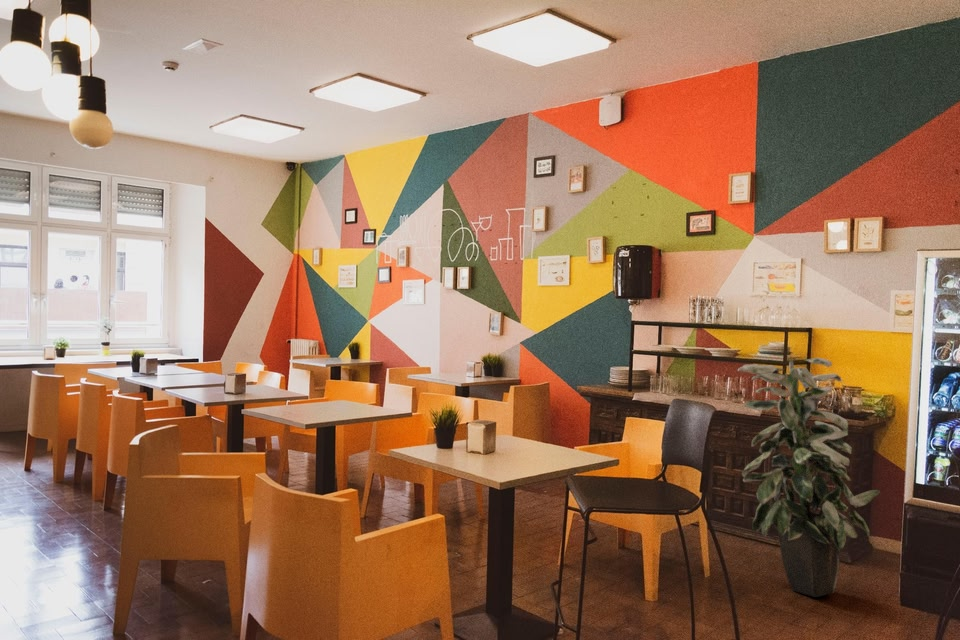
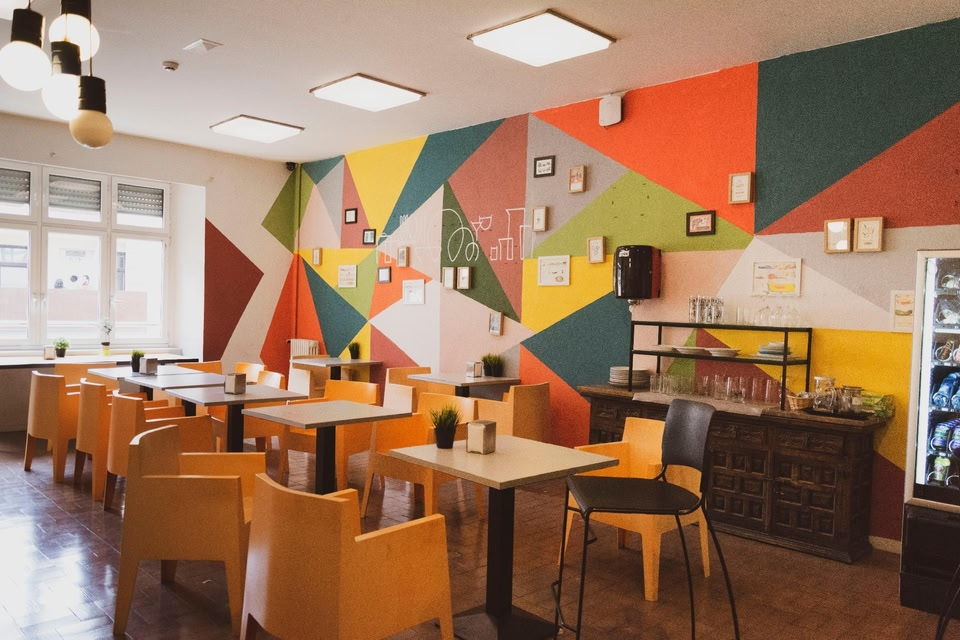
- indoor plant [737,357,881,598]
